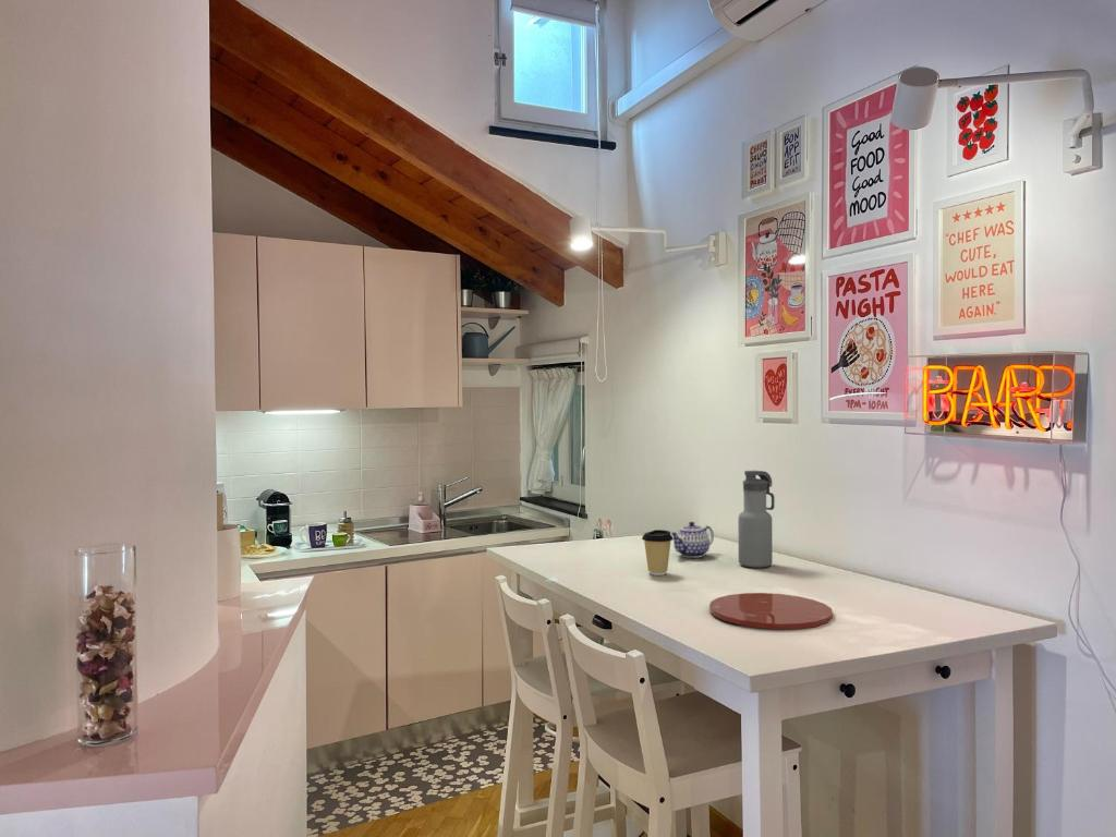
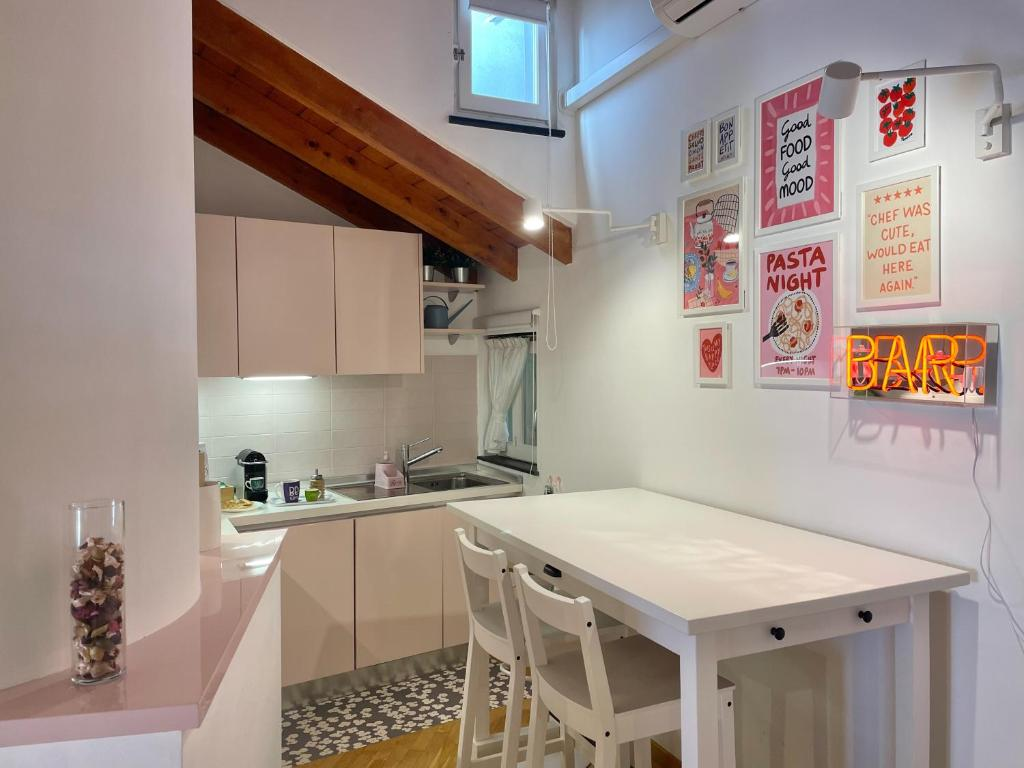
- water bottle [737,470,776,569]
- coffee cup [641,529,674,577]
- teapot [670,521,715,559]
- plate [708,592,834,630]
